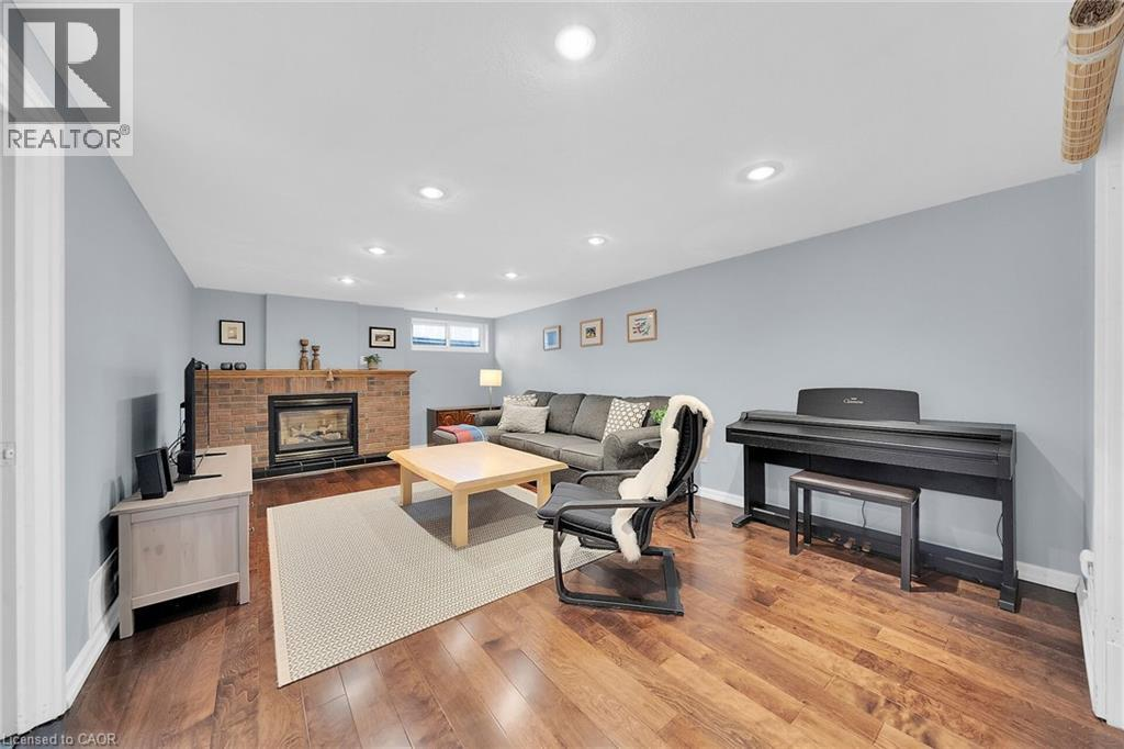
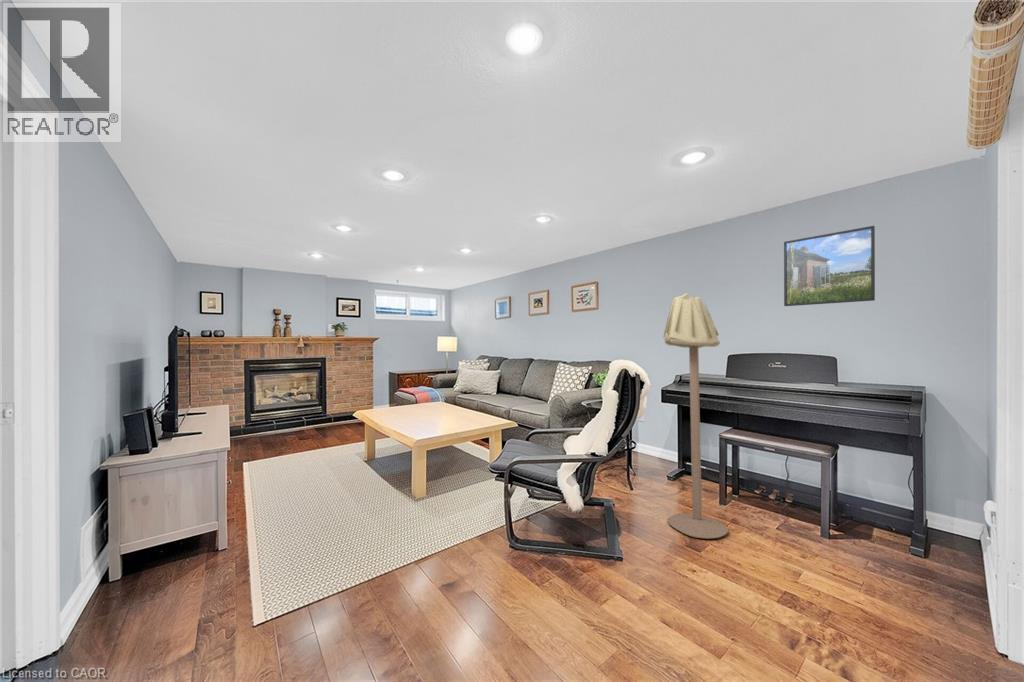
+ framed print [783,225,876,307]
+ floor lamp [662,292,729,540]
